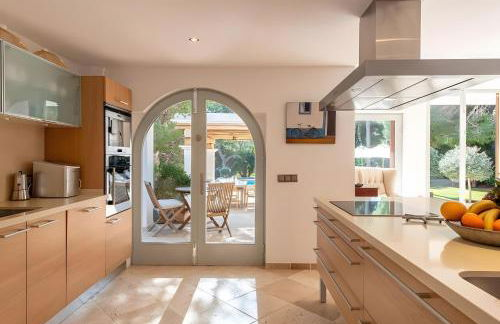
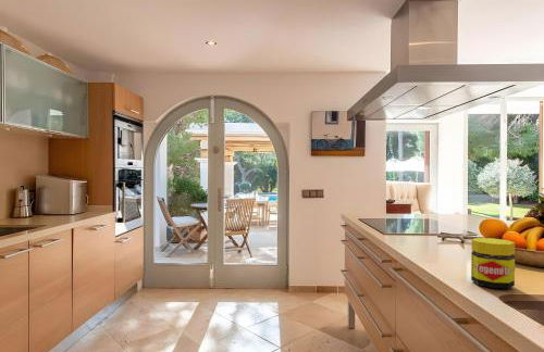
+ jar [470,237,516,289]
